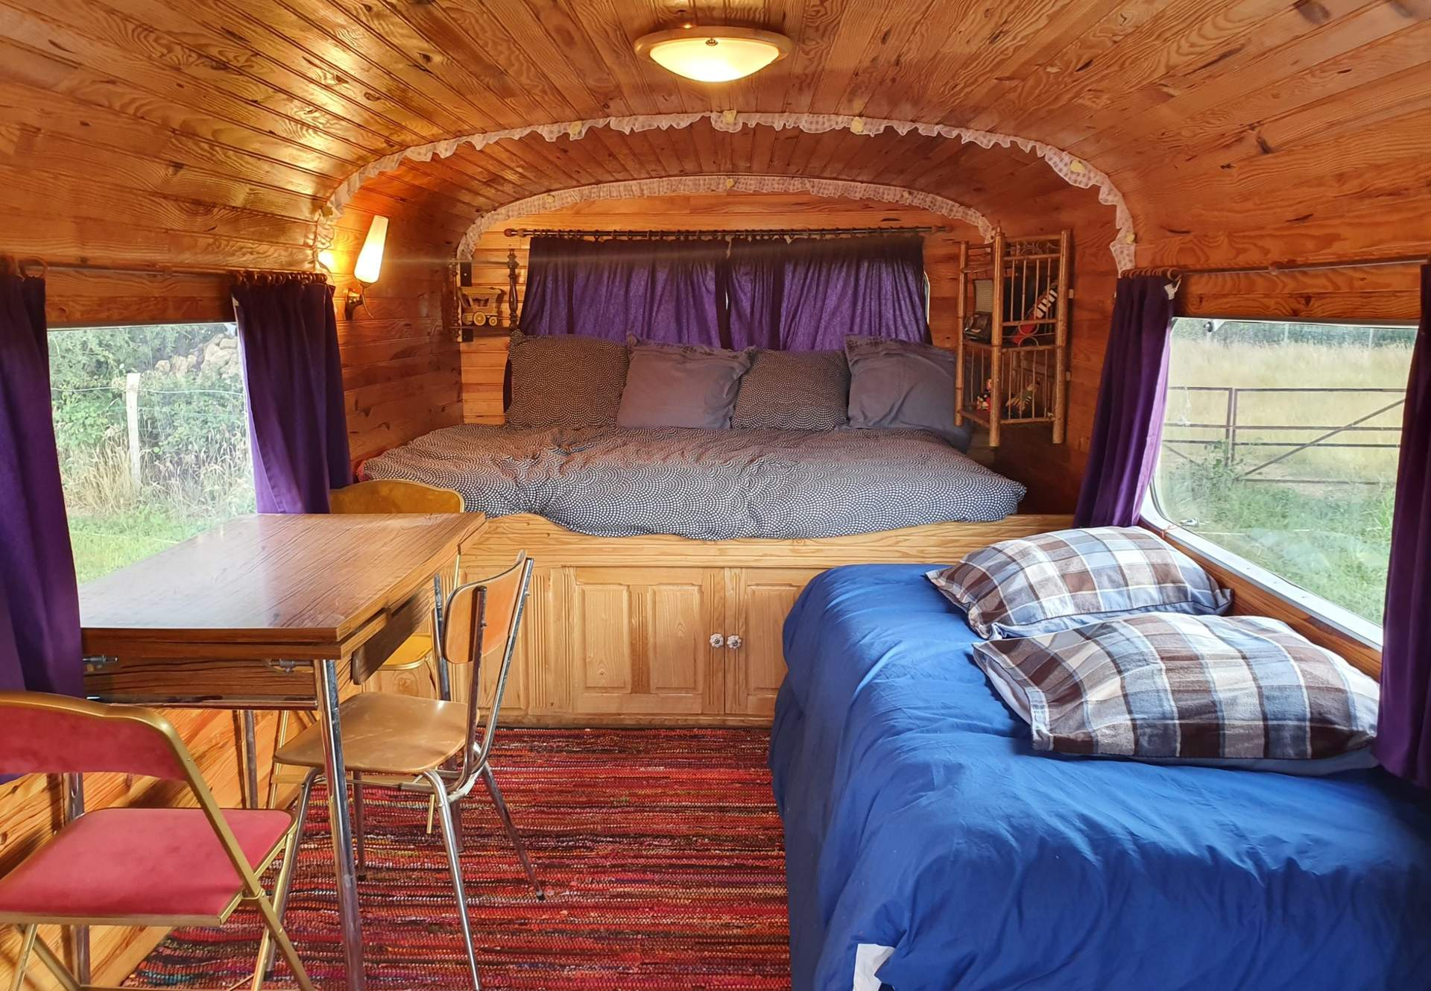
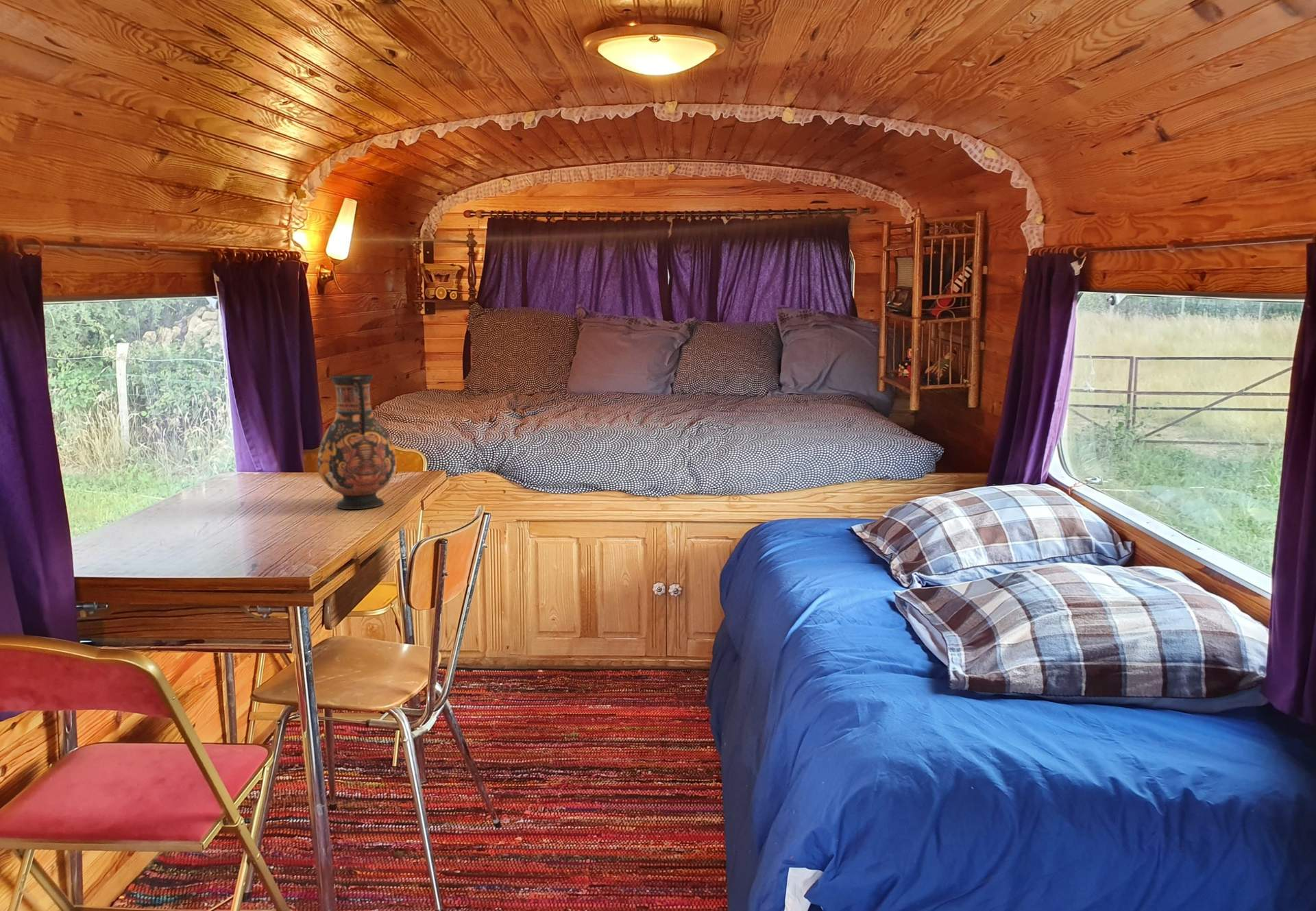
+ vase [317,374,398,510]
